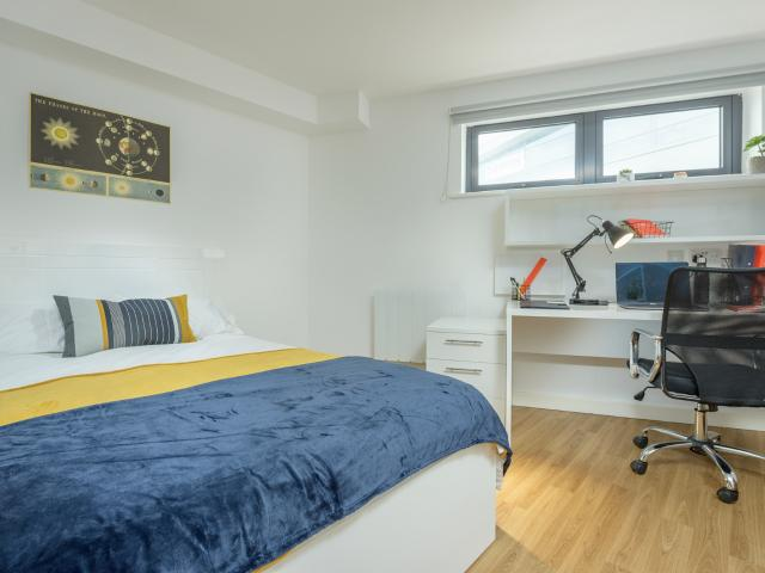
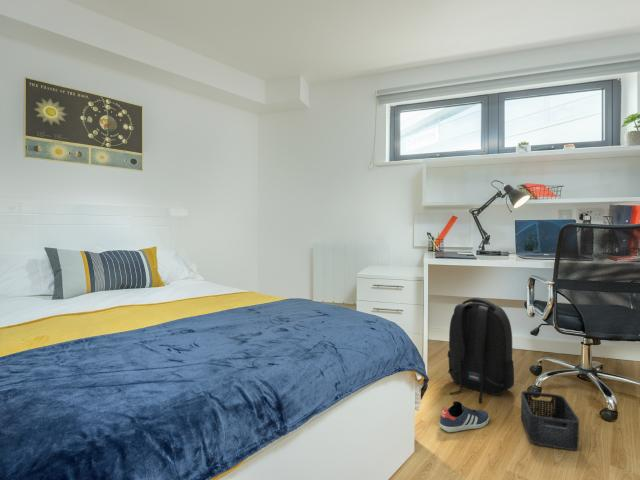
+ storage bin [520,390,580,451]
+ backpack [447,297,515,404]
+ sneaker [438,400,490,433]
